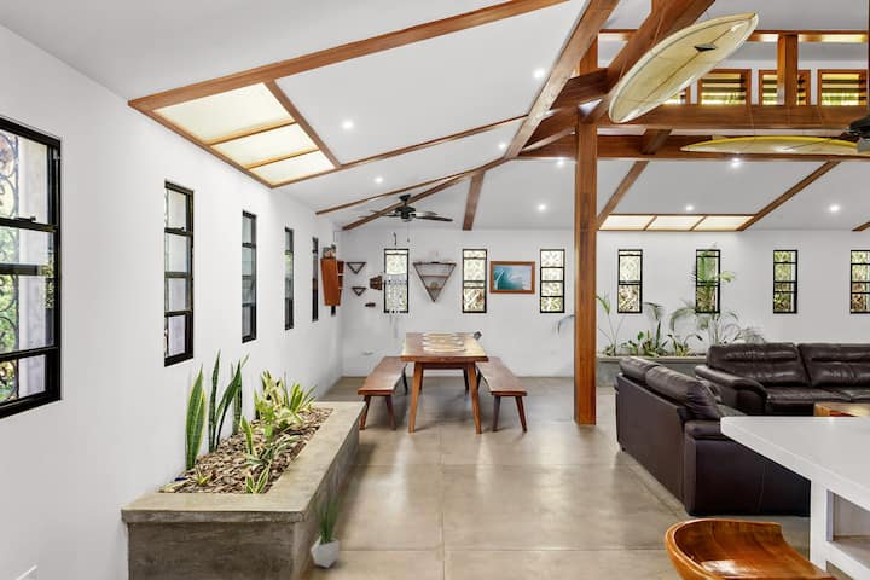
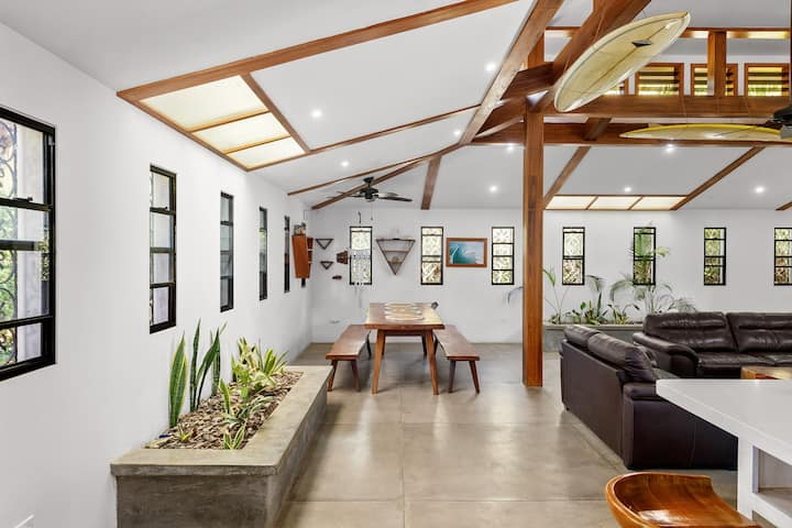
- potted plant [309,485,342,569]
